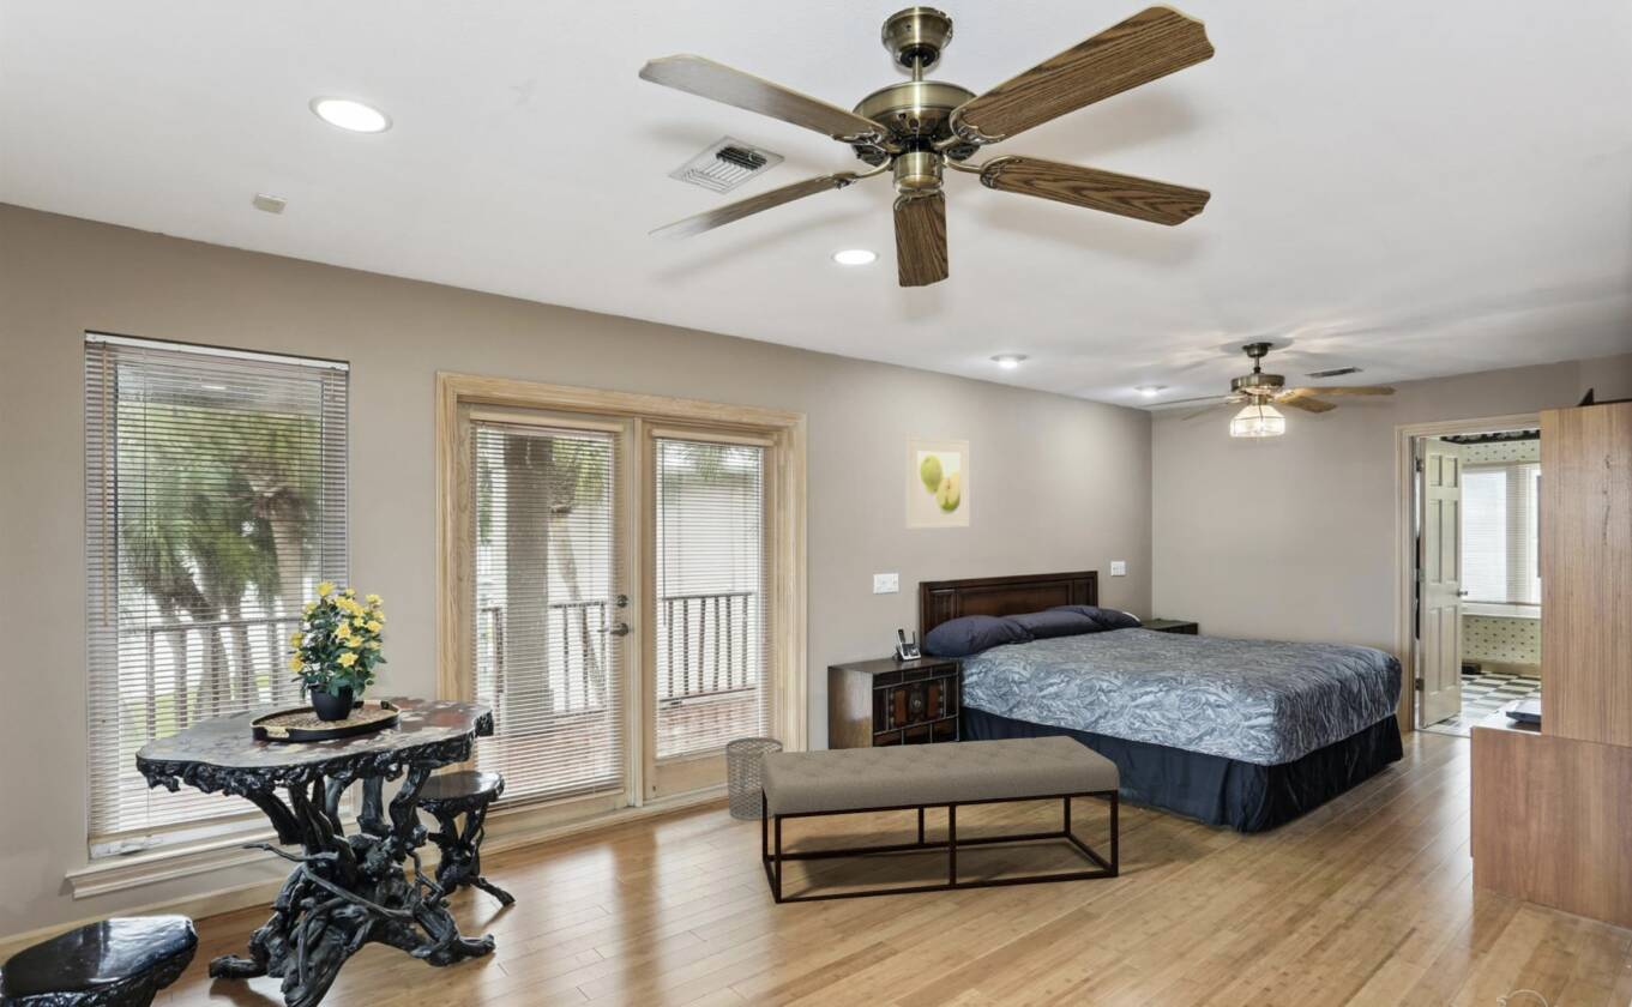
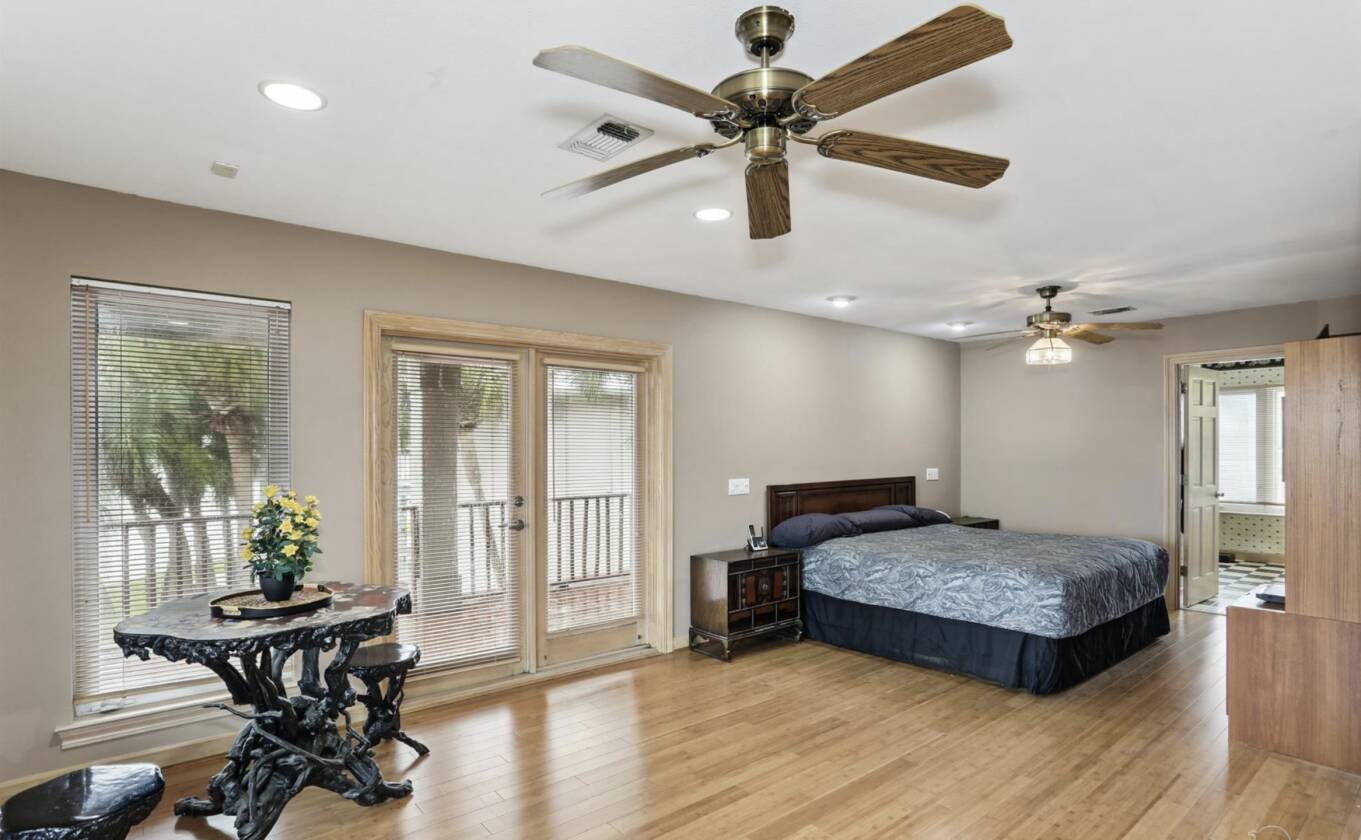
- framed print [904,435,971,530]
- bench [758,735,1121,905]
- waste bin [724,736,784,821]
